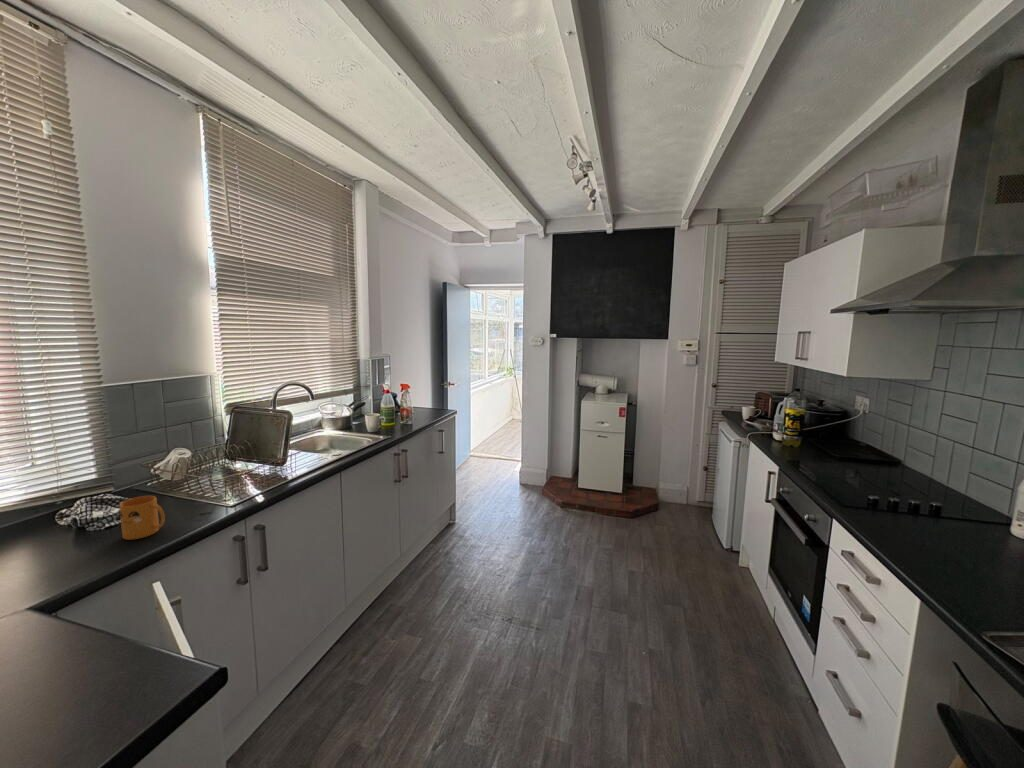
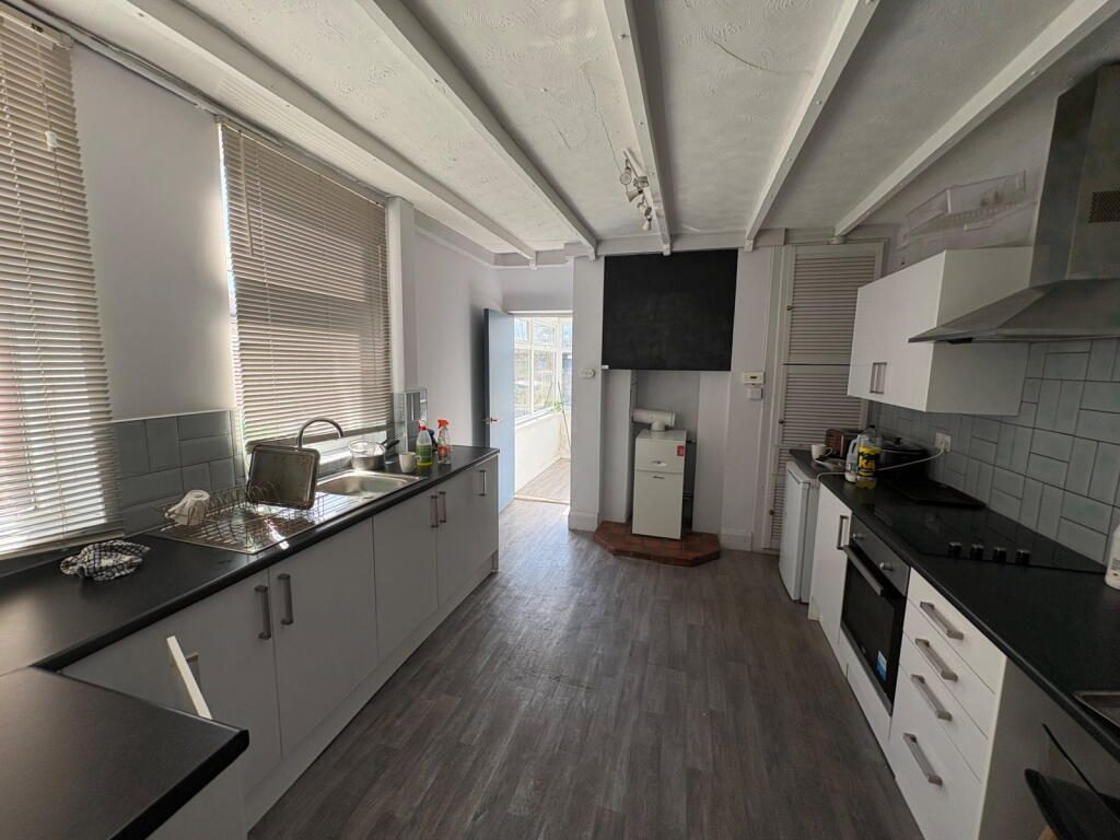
- mug [118,495,166,541]
